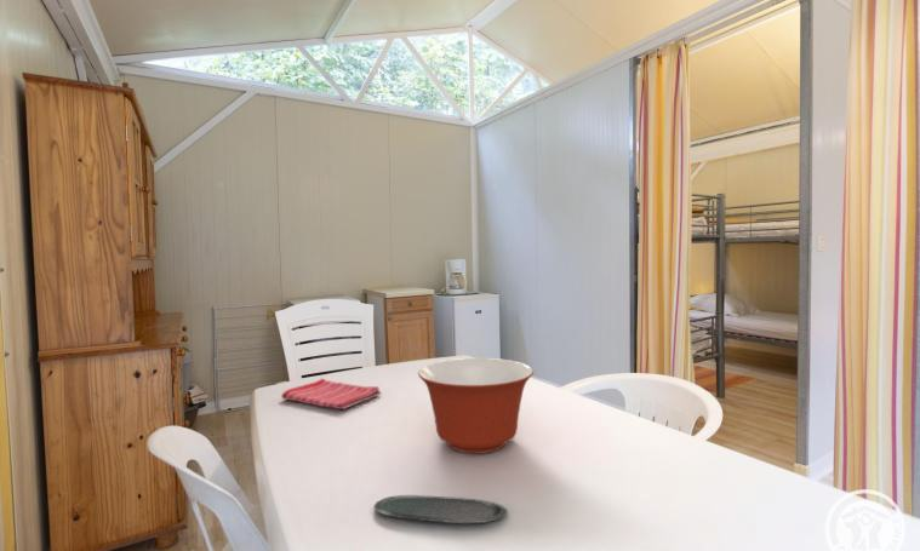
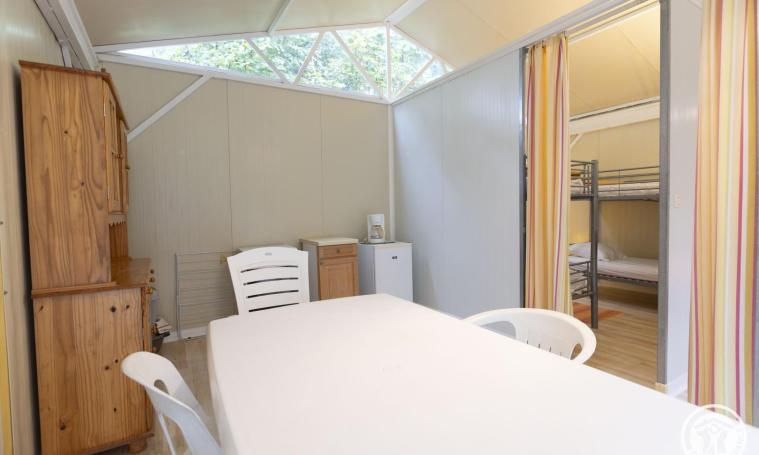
- oval tray [373,494,509,524]
- dish towel [280,378,382,411]
- mixing bowl [417,357,535,455]
